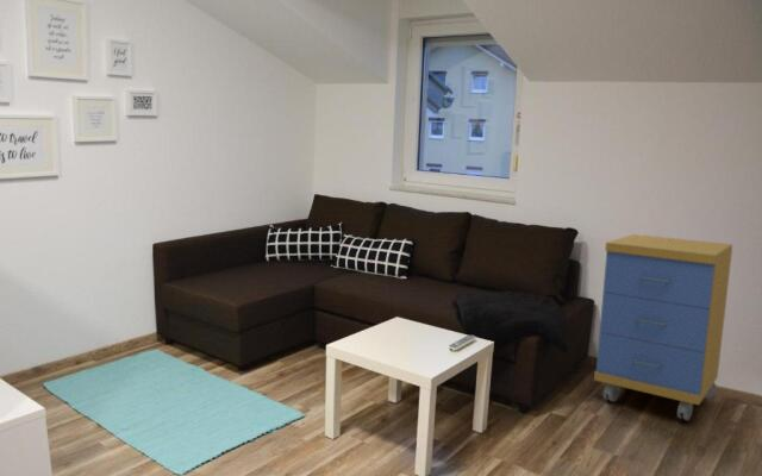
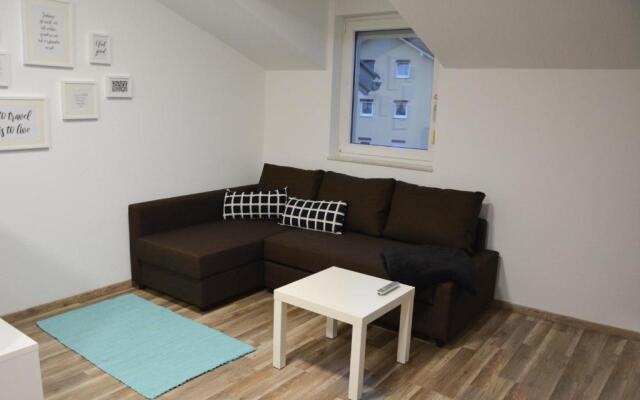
- storage cabinet [593,233,733,421]
